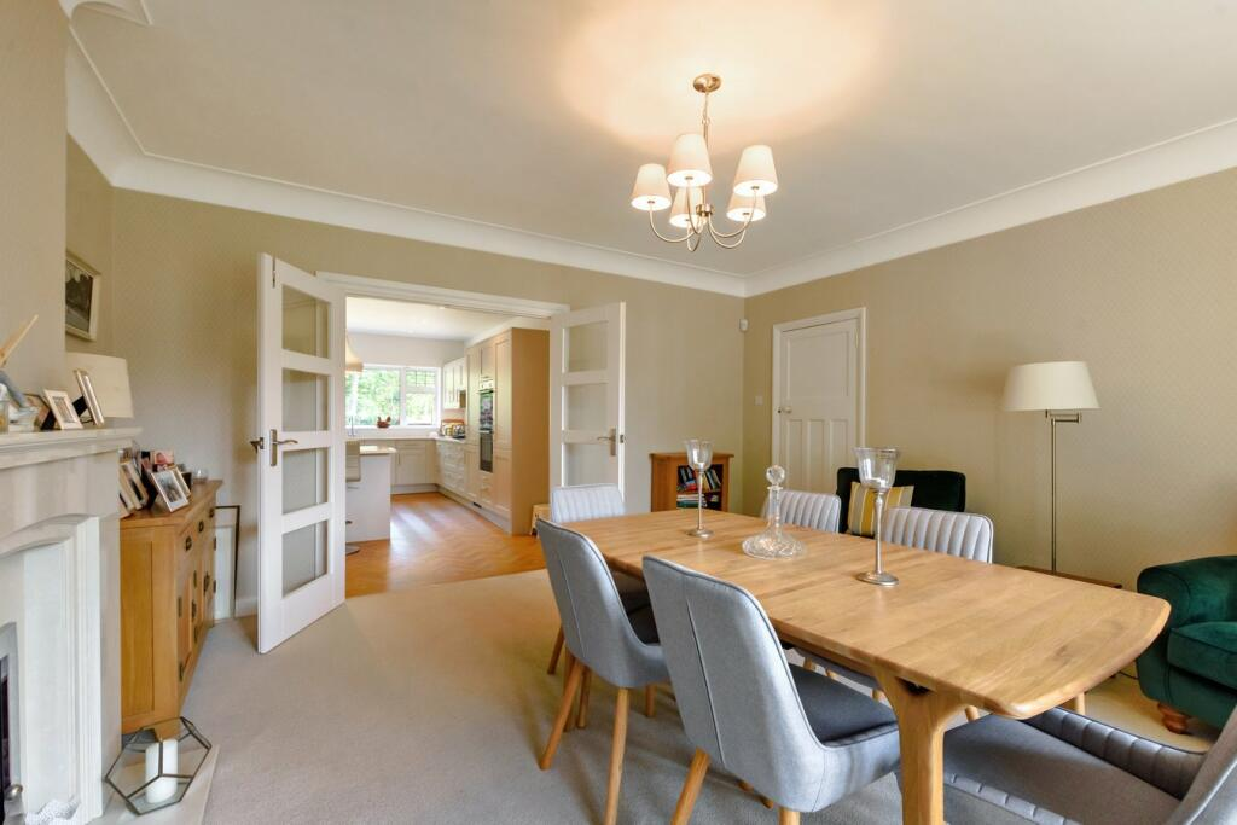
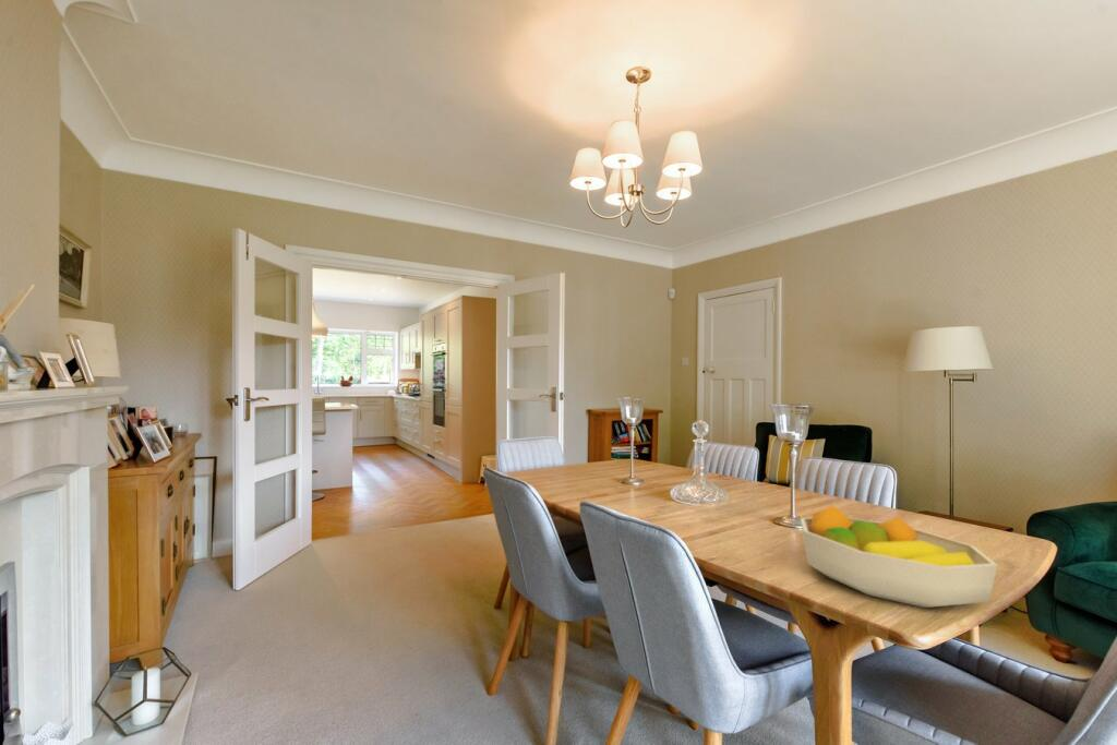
+ fruit bowl [800,505,999,609]
